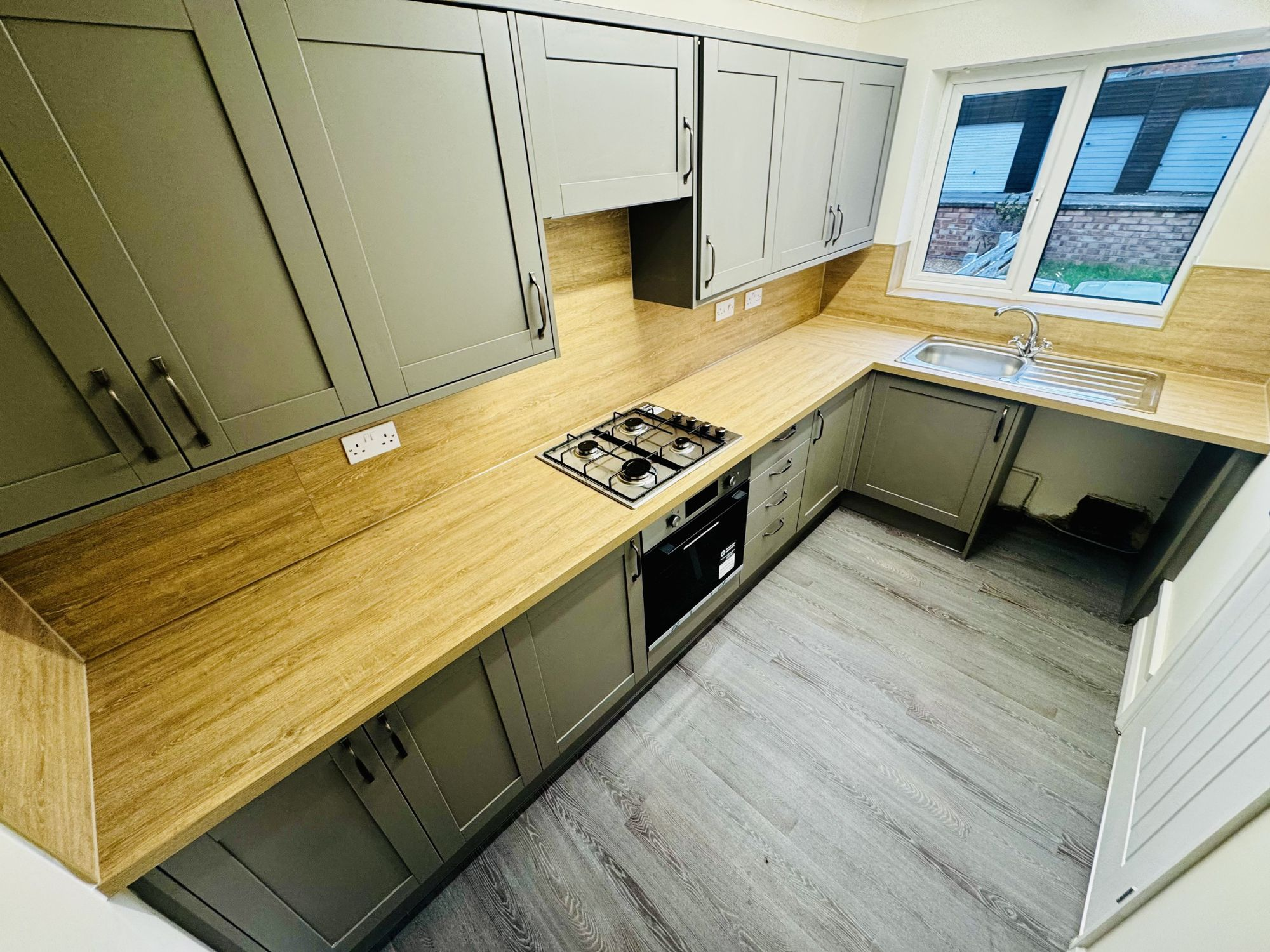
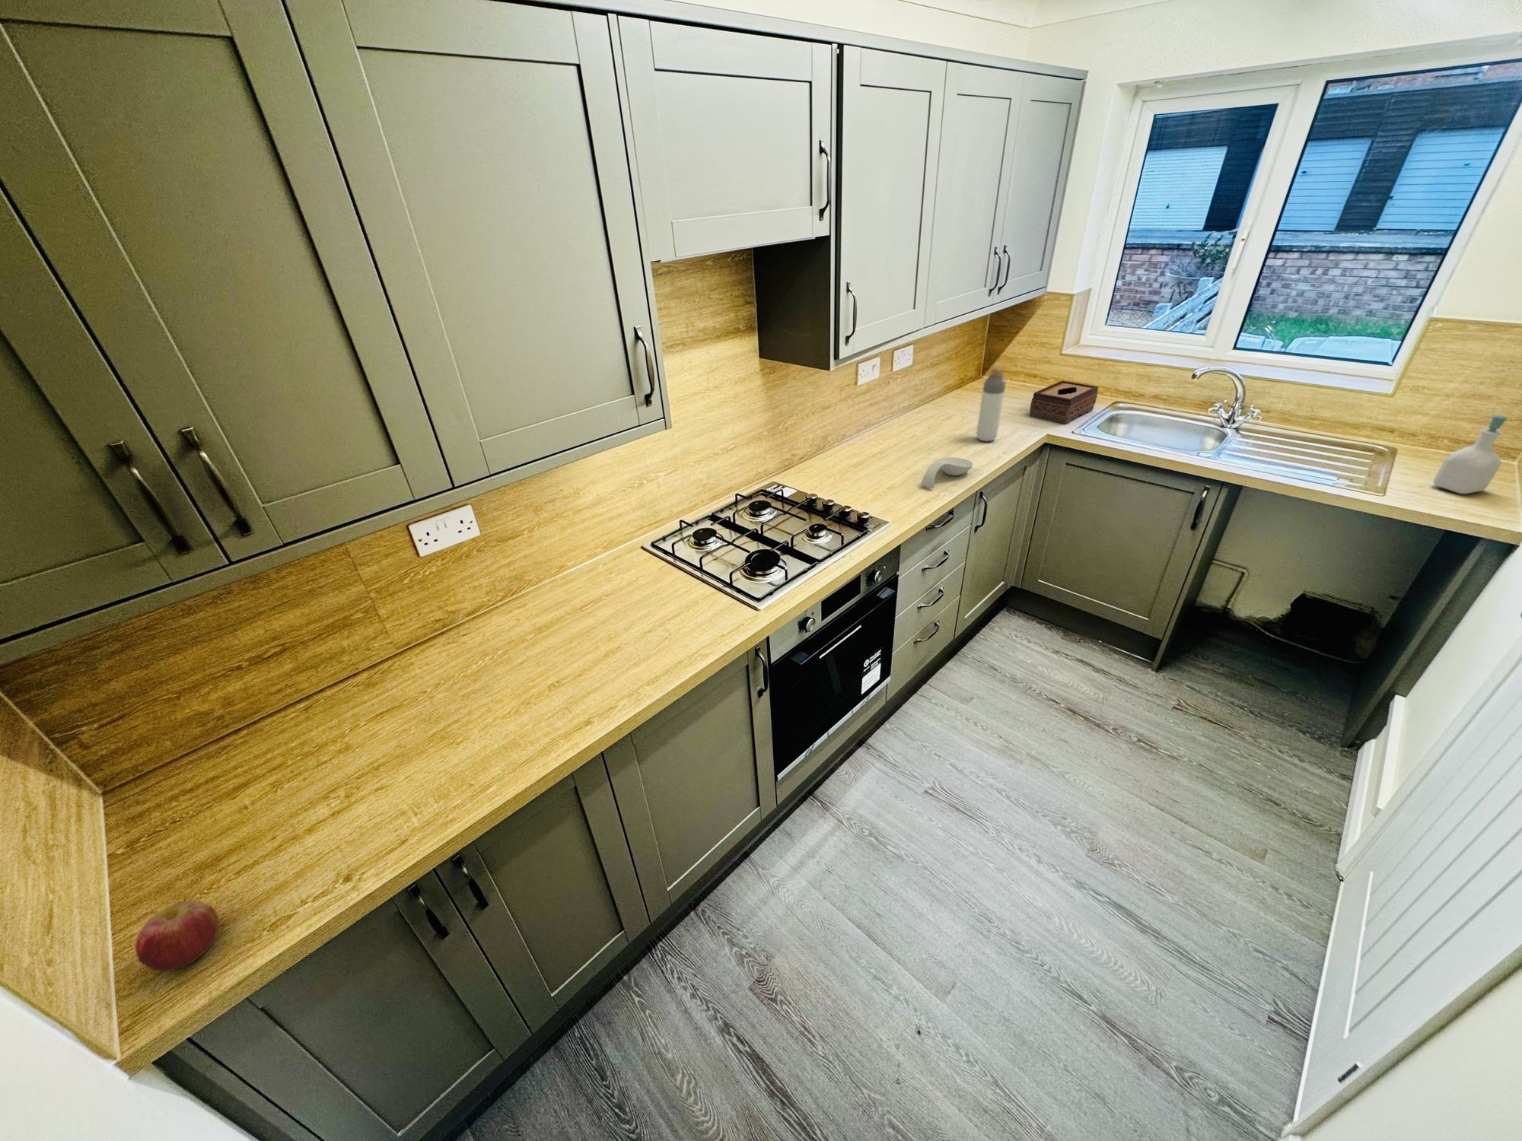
+ soap bottle [1432,415,1509,495]
+ spoon rest [920,457,973,489]
+ bottle [976,366,1005,442]
+ tissue box [1029,380,1099,424]
+ apple [134,900,221,972]
